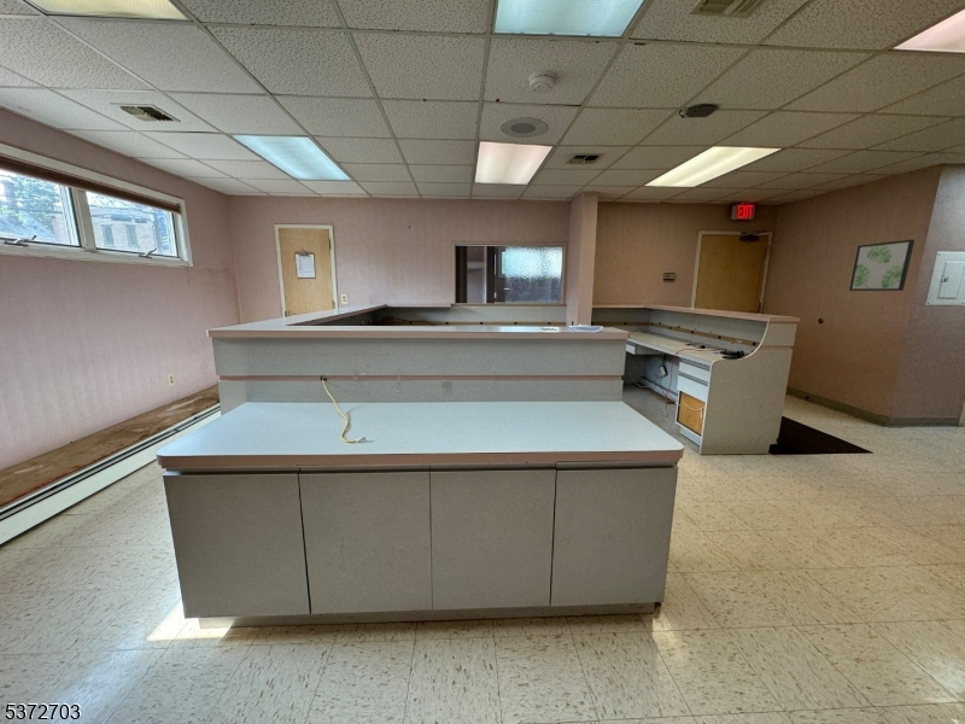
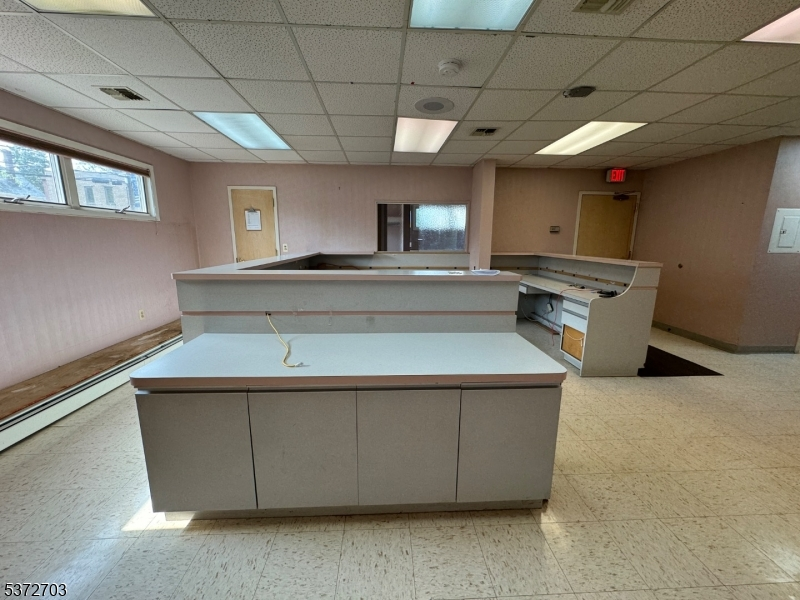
- wall art [848,239,916,292]
